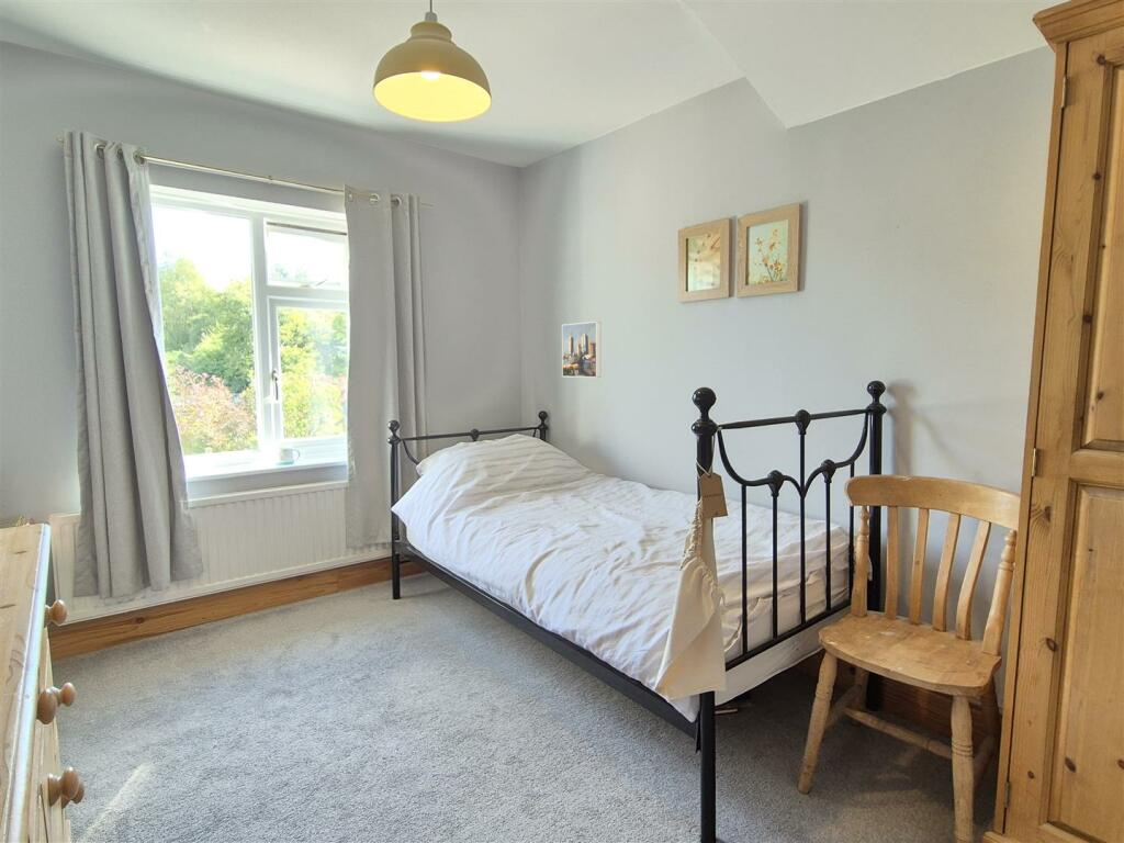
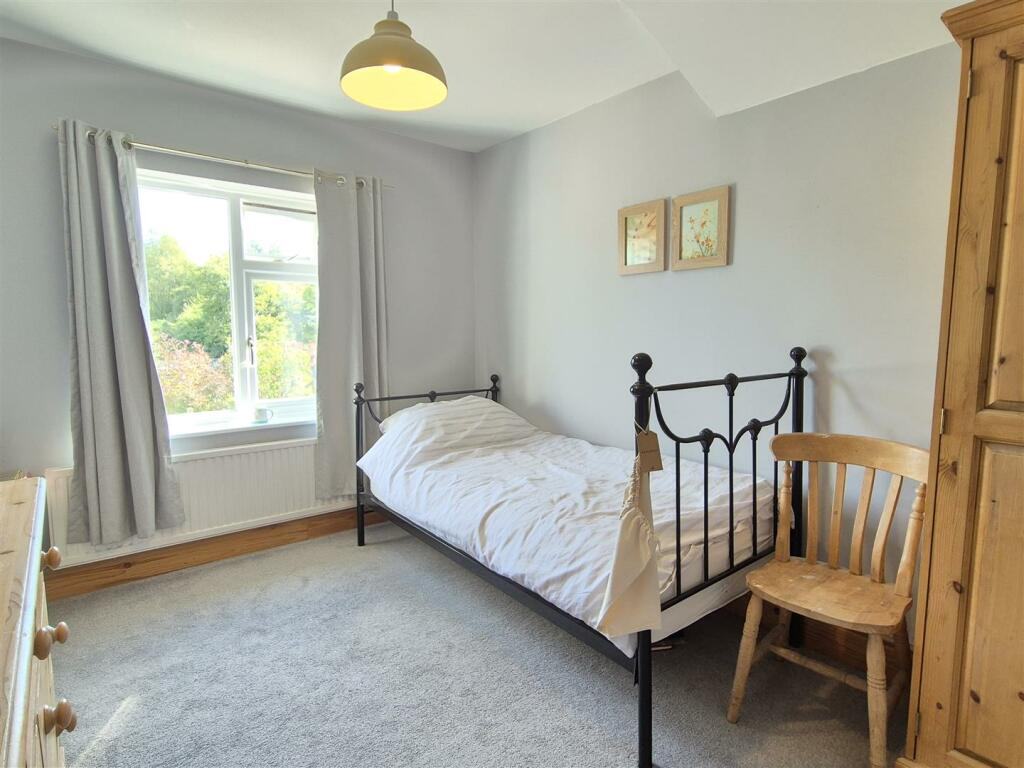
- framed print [561,321,602,379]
